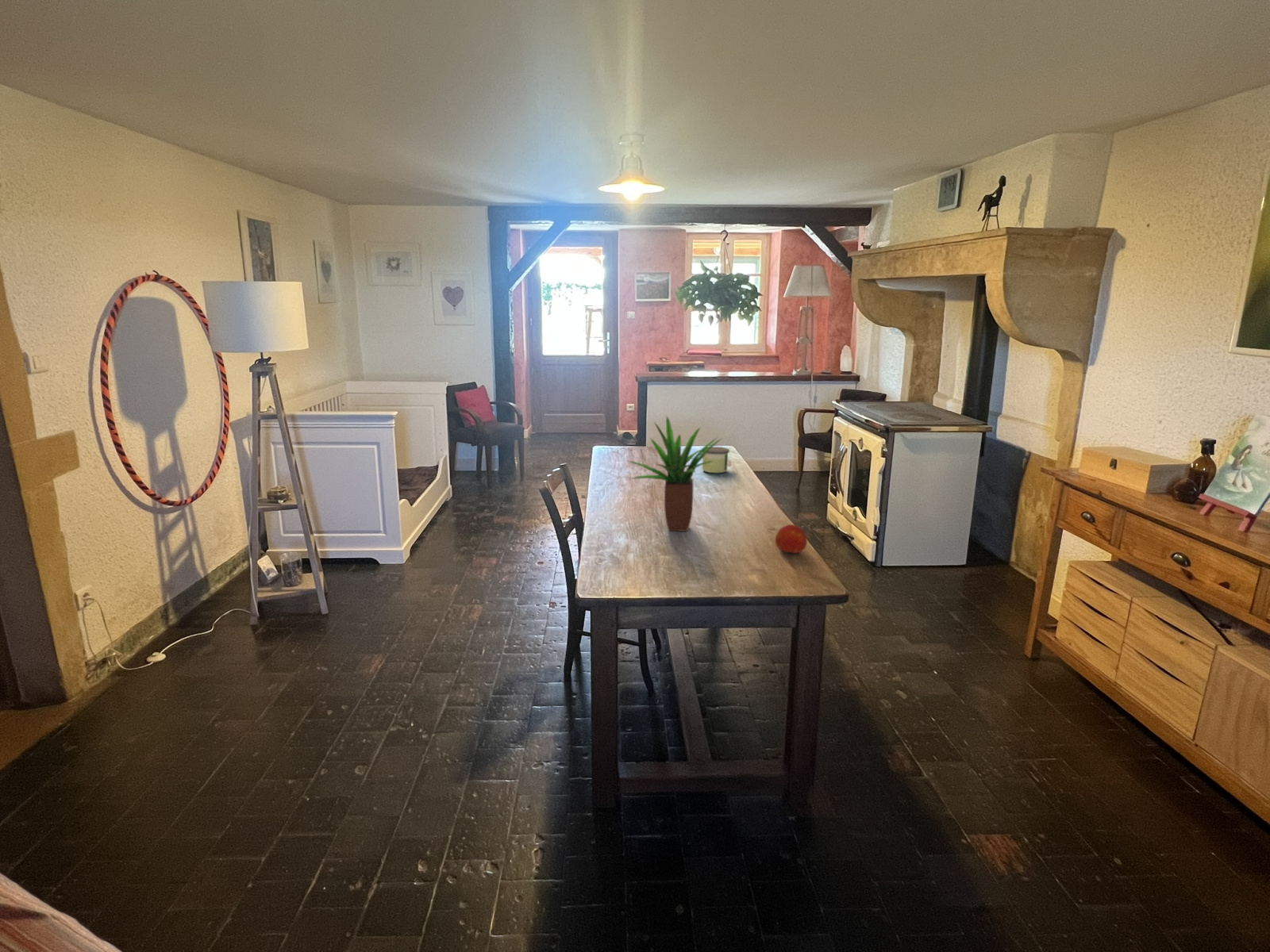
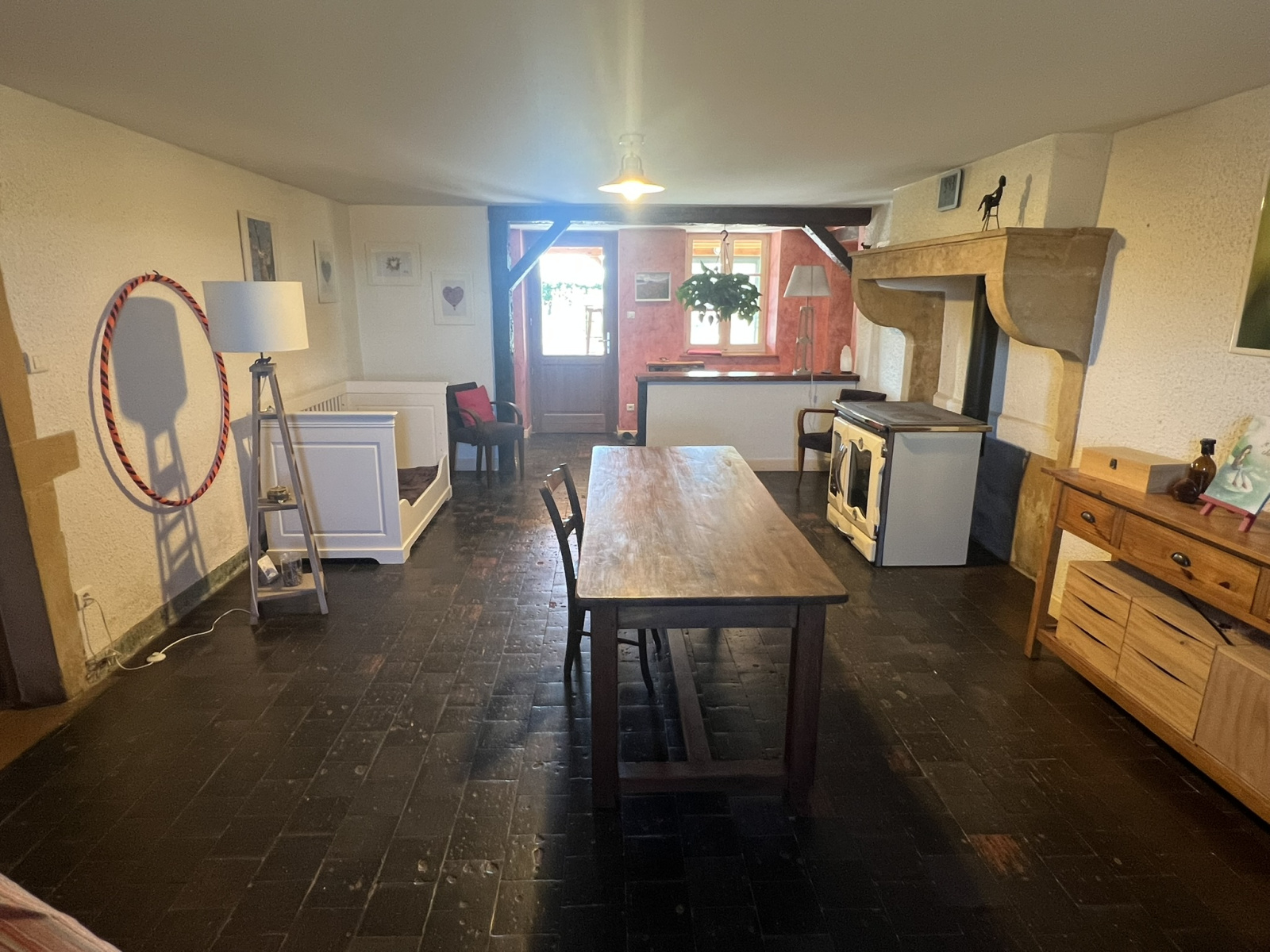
- candle [701,446,730,474]
- potted plant [626,415,722,532]
- fruit [775,524,807,555]
